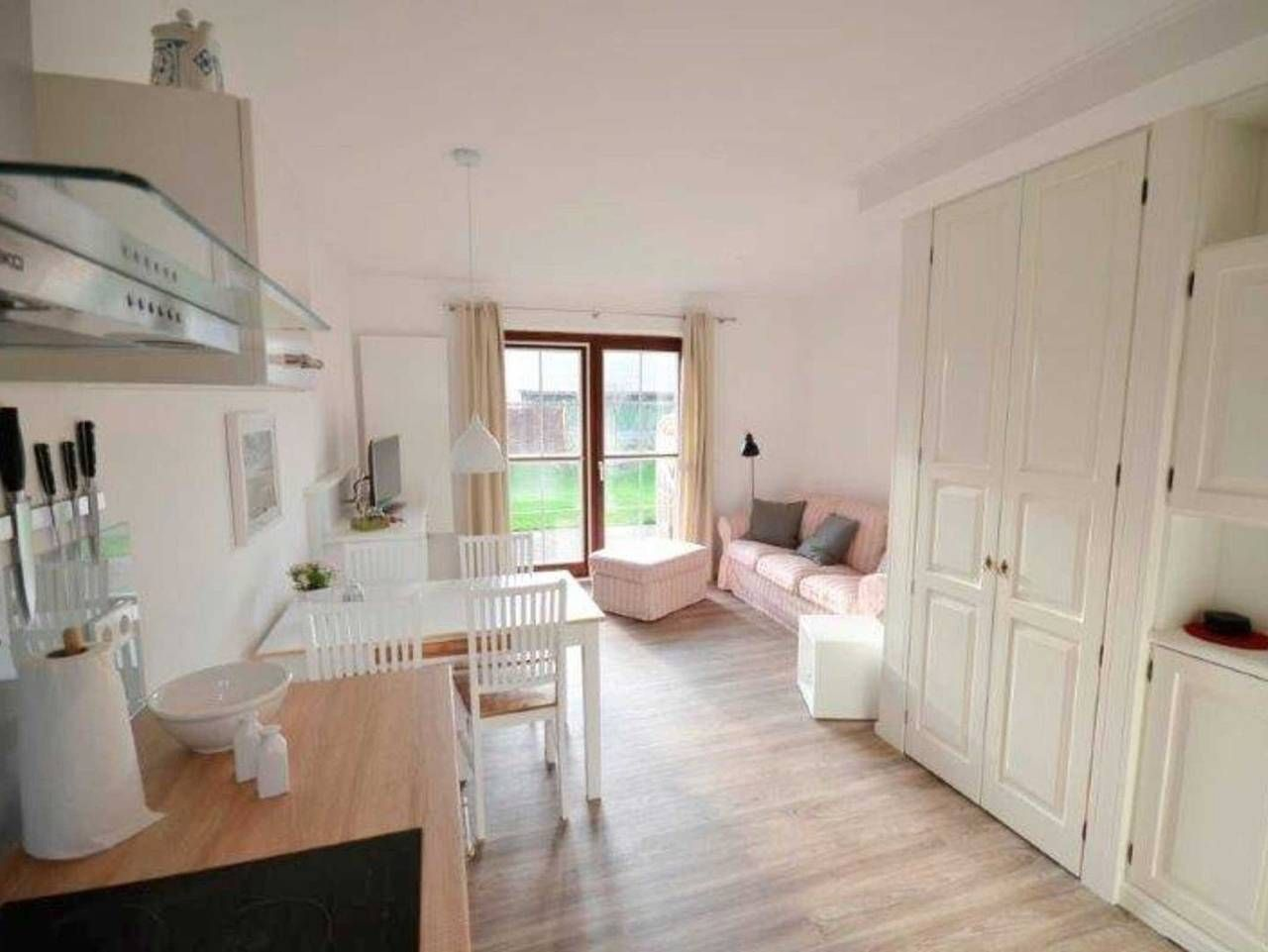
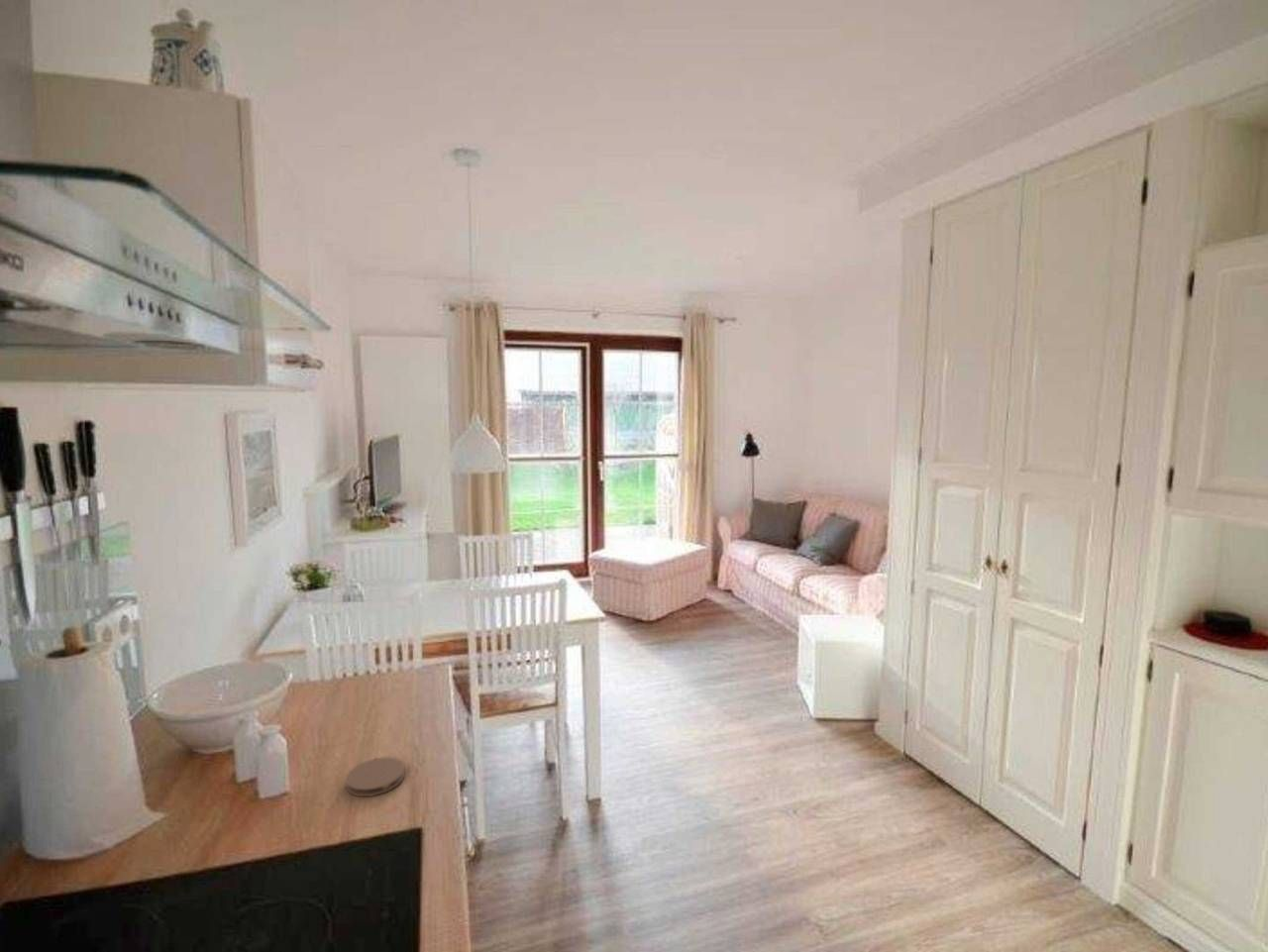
+ coaster [345,757,405,797]
